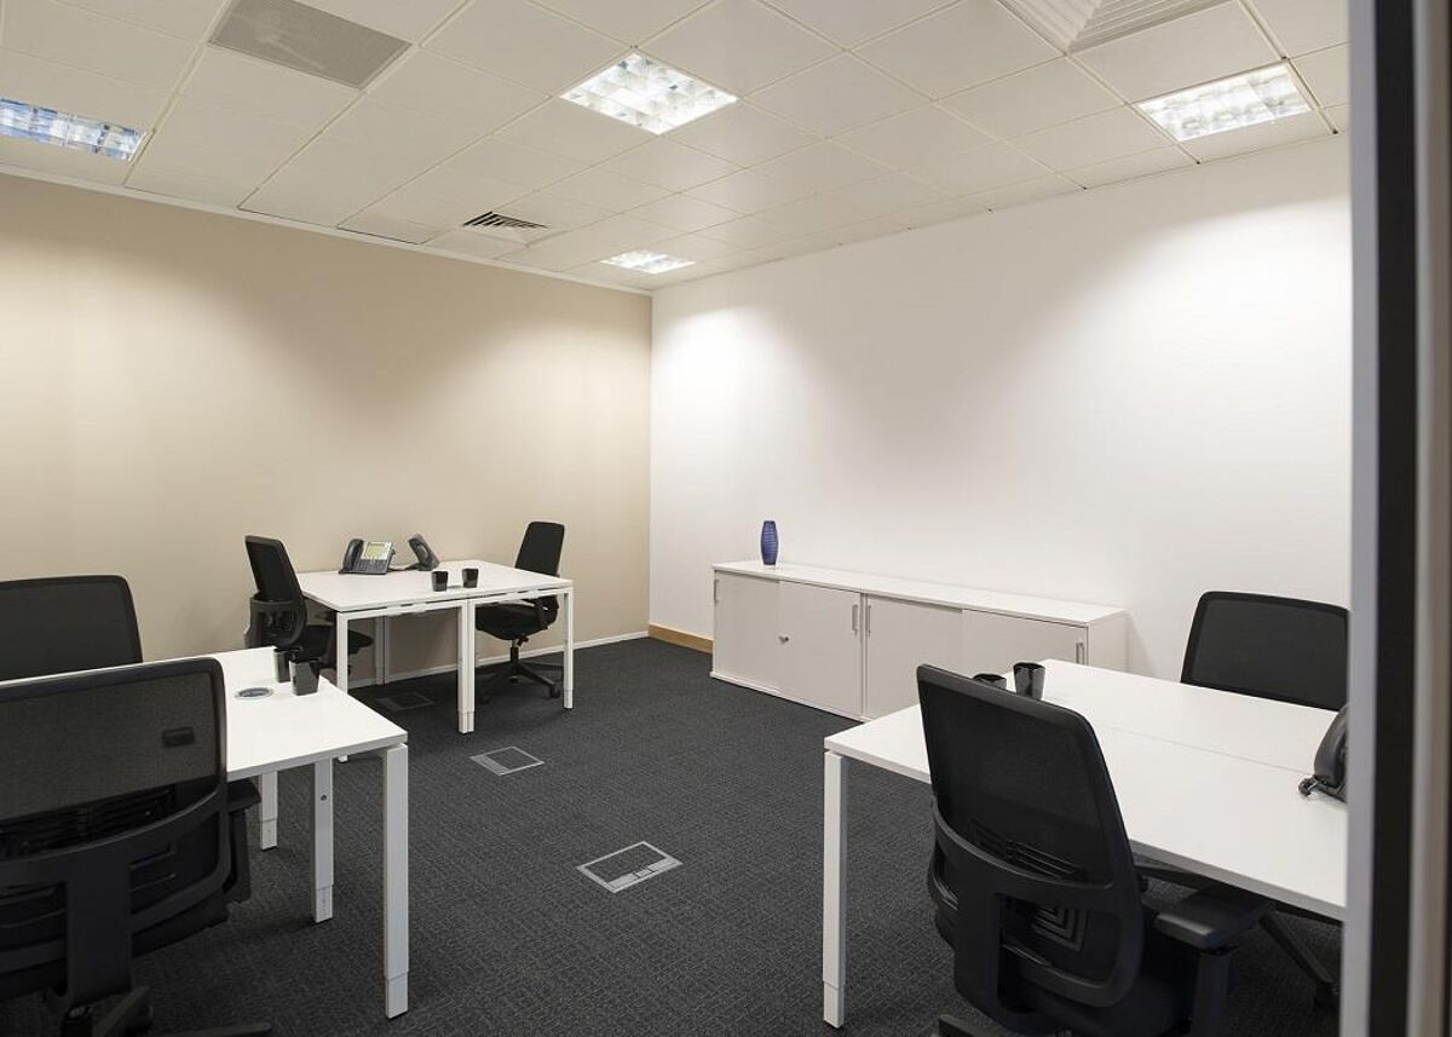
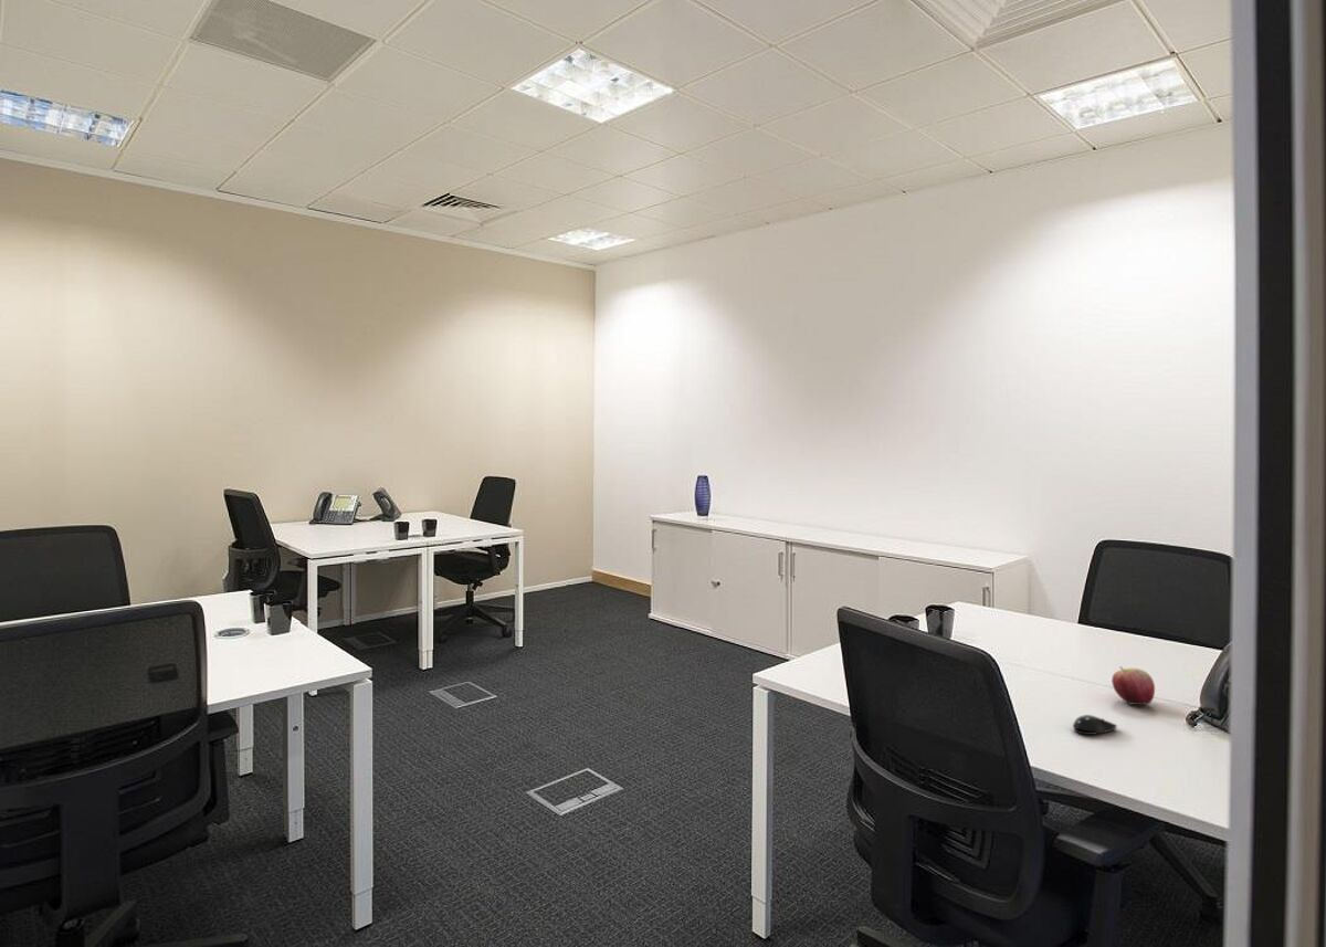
+ computer mouse [1072,714,1118,736]
+ apple [1111,665,1156,706]
